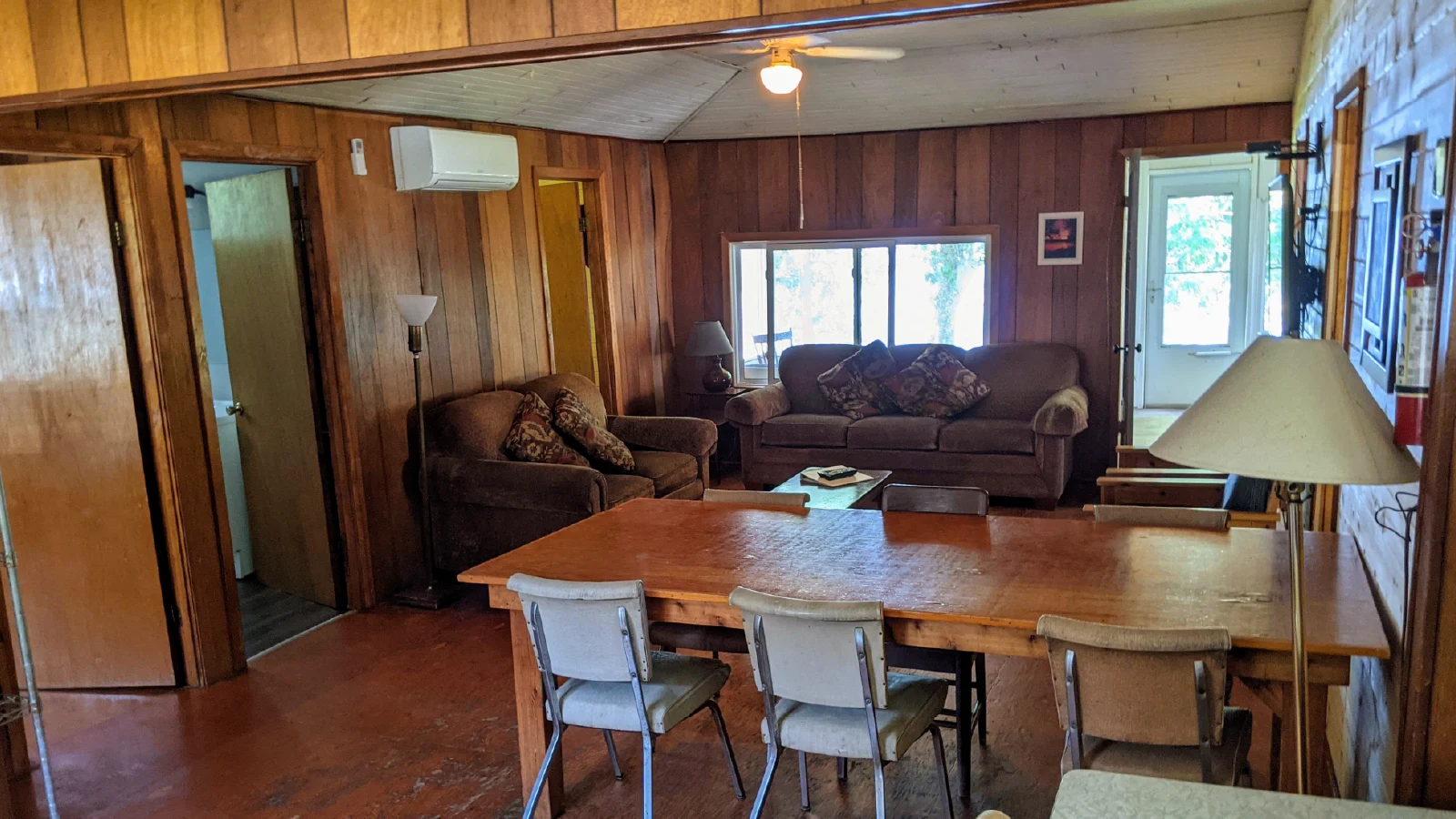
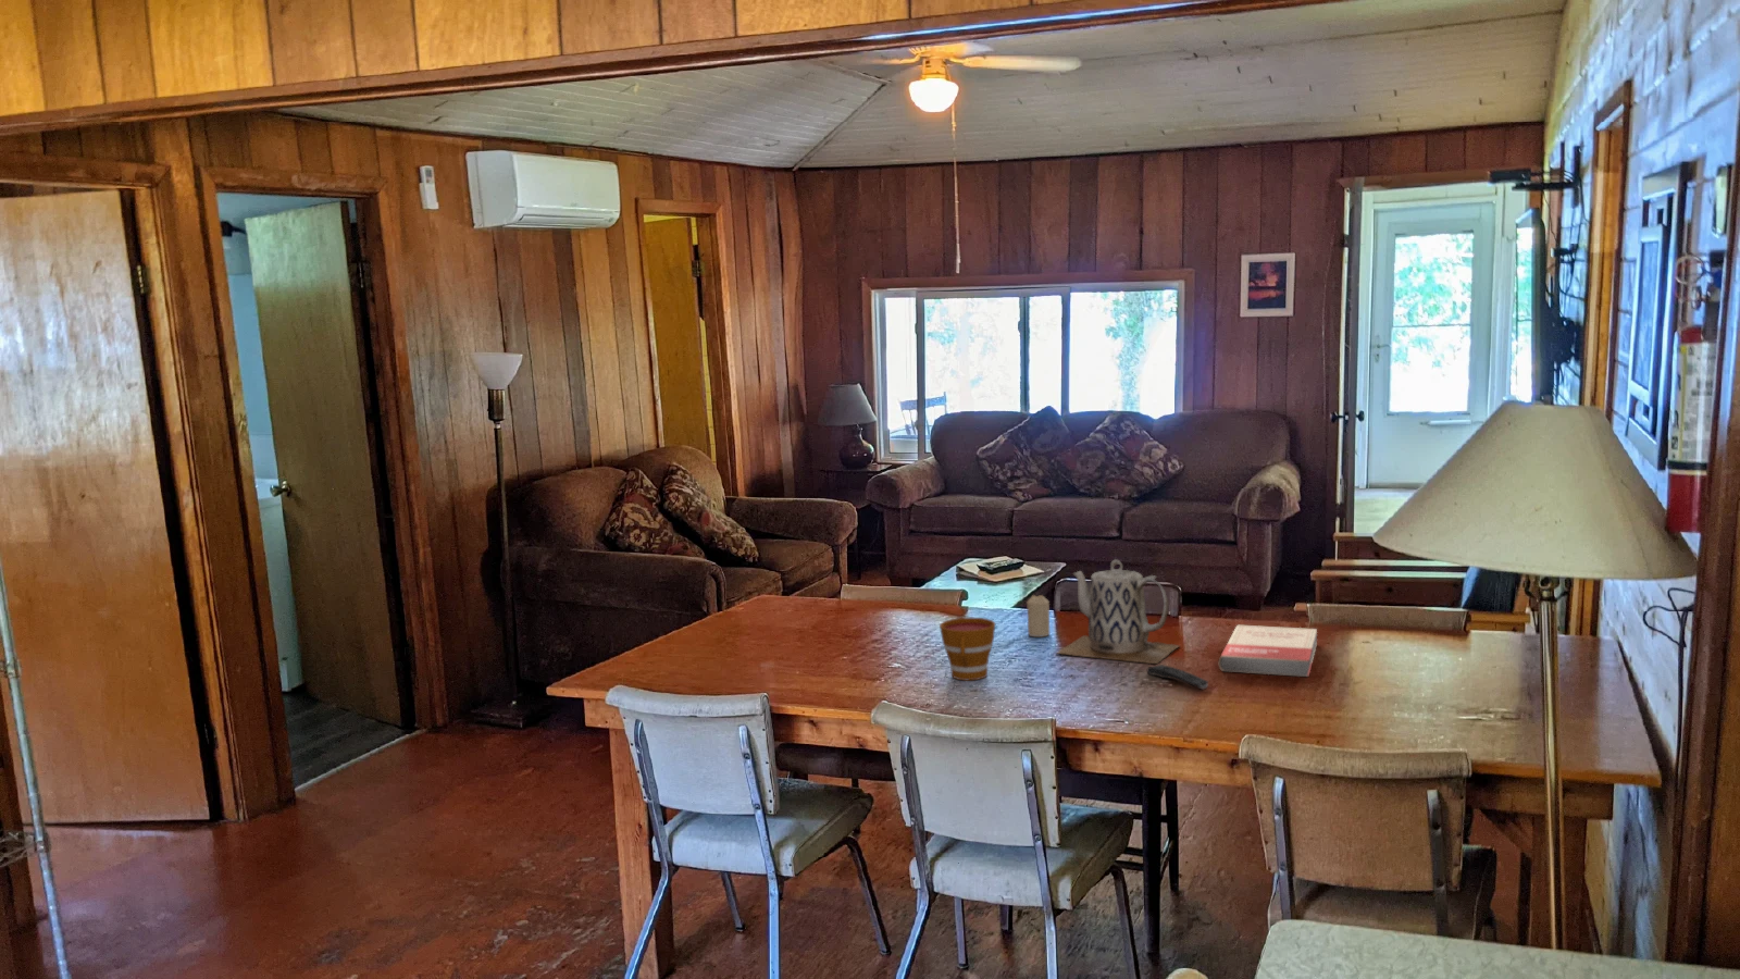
+ cup [938,617,997,681]
+ candle [1025,594,1050,637]
+ remote control [1146,663,1209,691]
+ book [1217,624,1318,678]
+ teapot [1055,558,1181,665]
